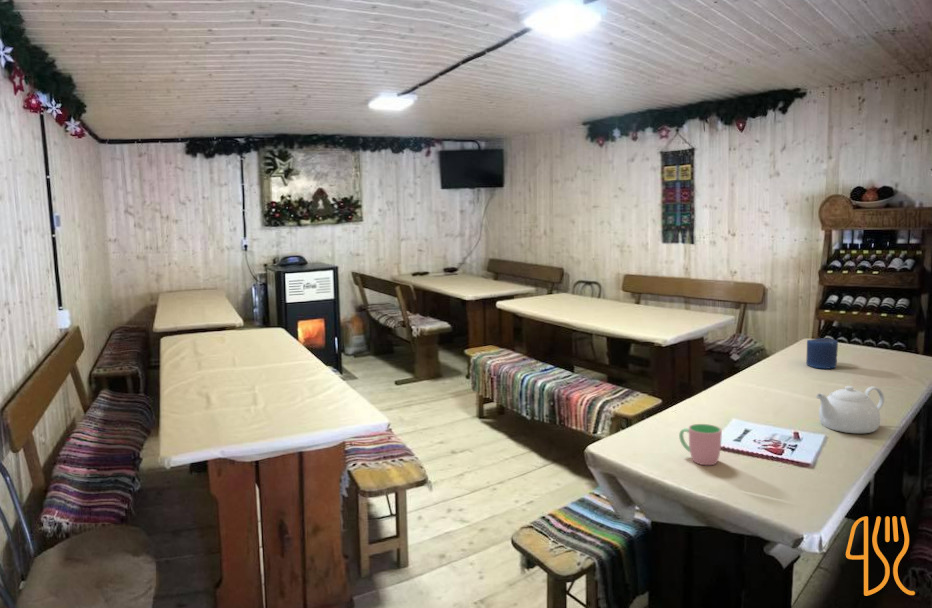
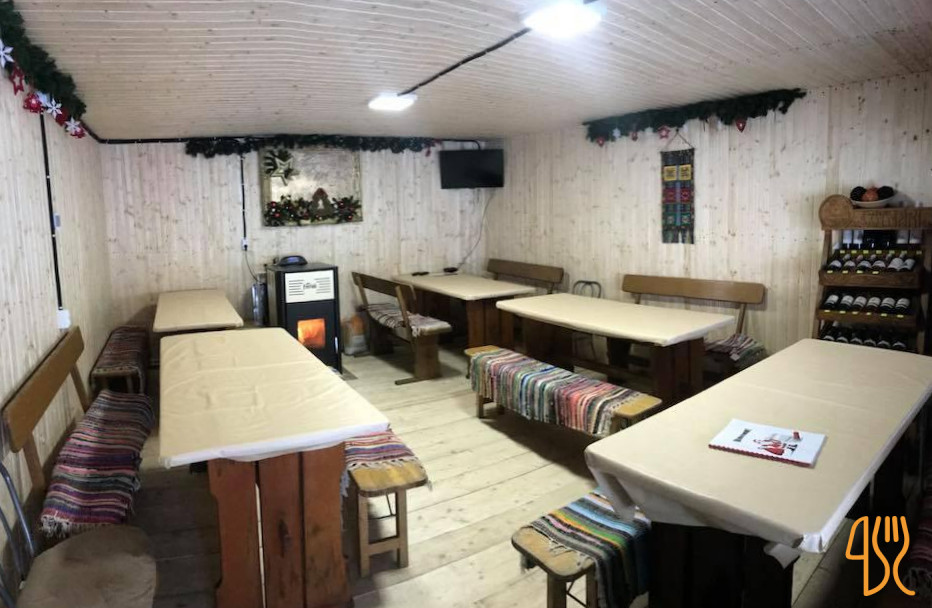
- candle [805,337,839,370]
- cup [678,423,723,466]
- teapot [815,385,886,434]
